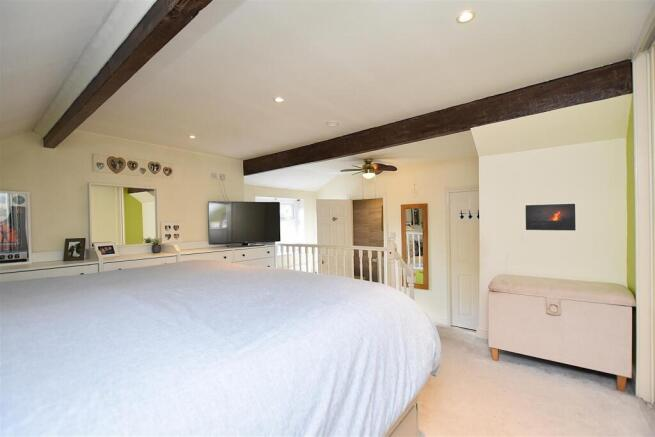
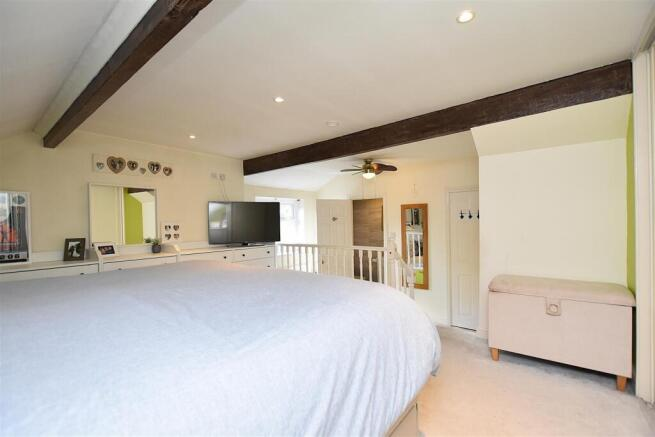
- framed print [524,202,577,232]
